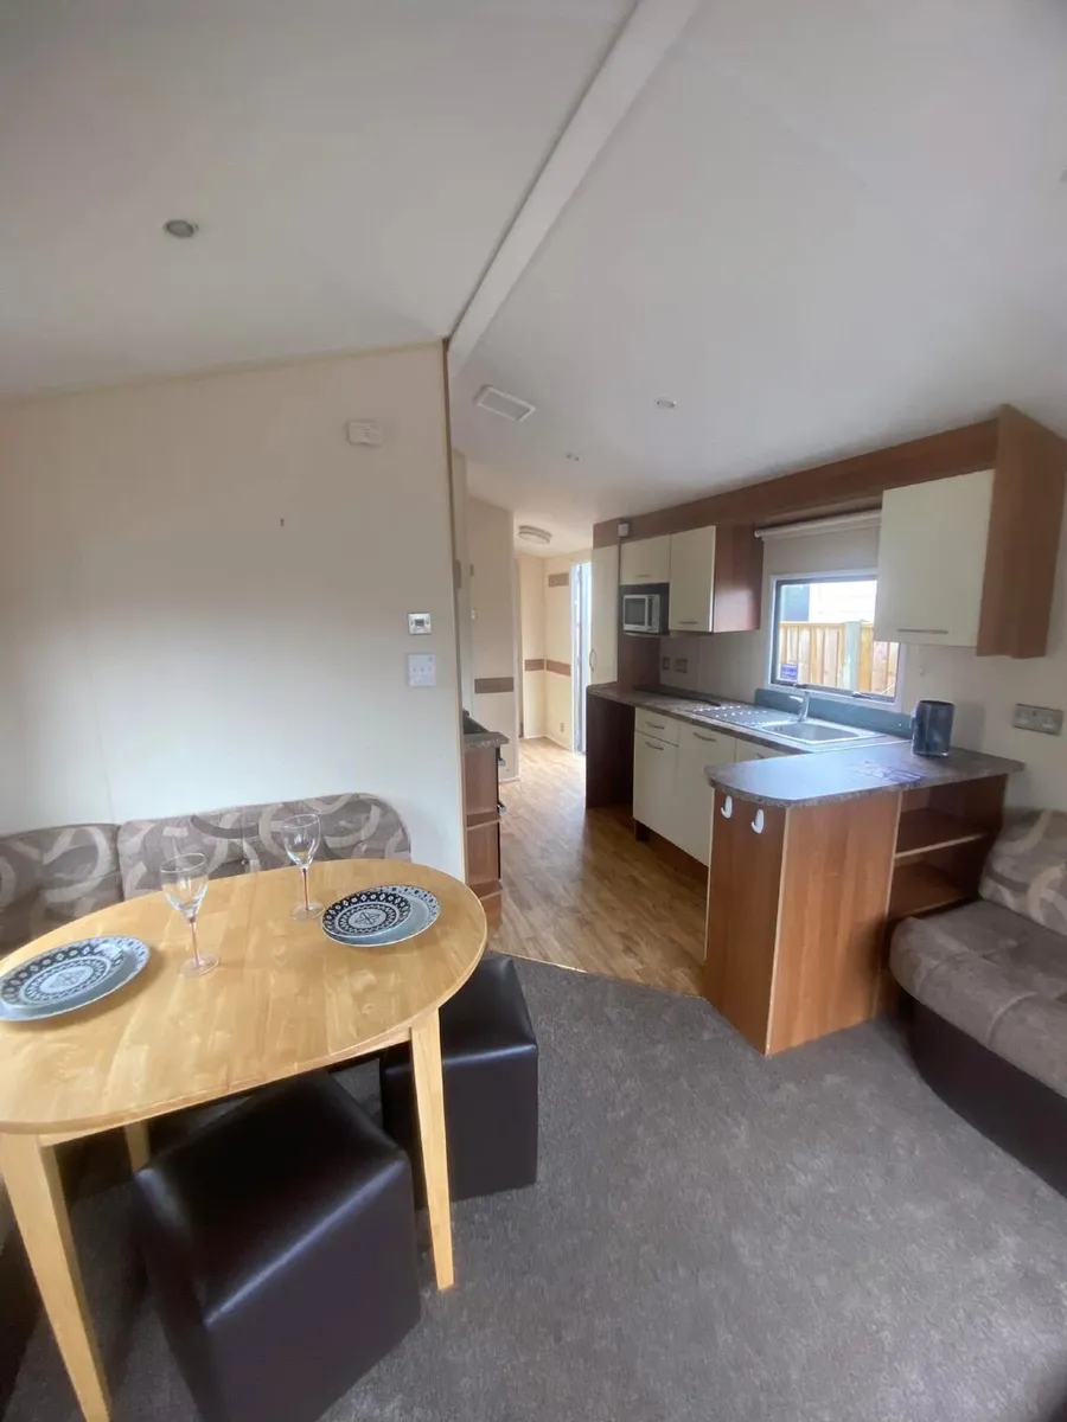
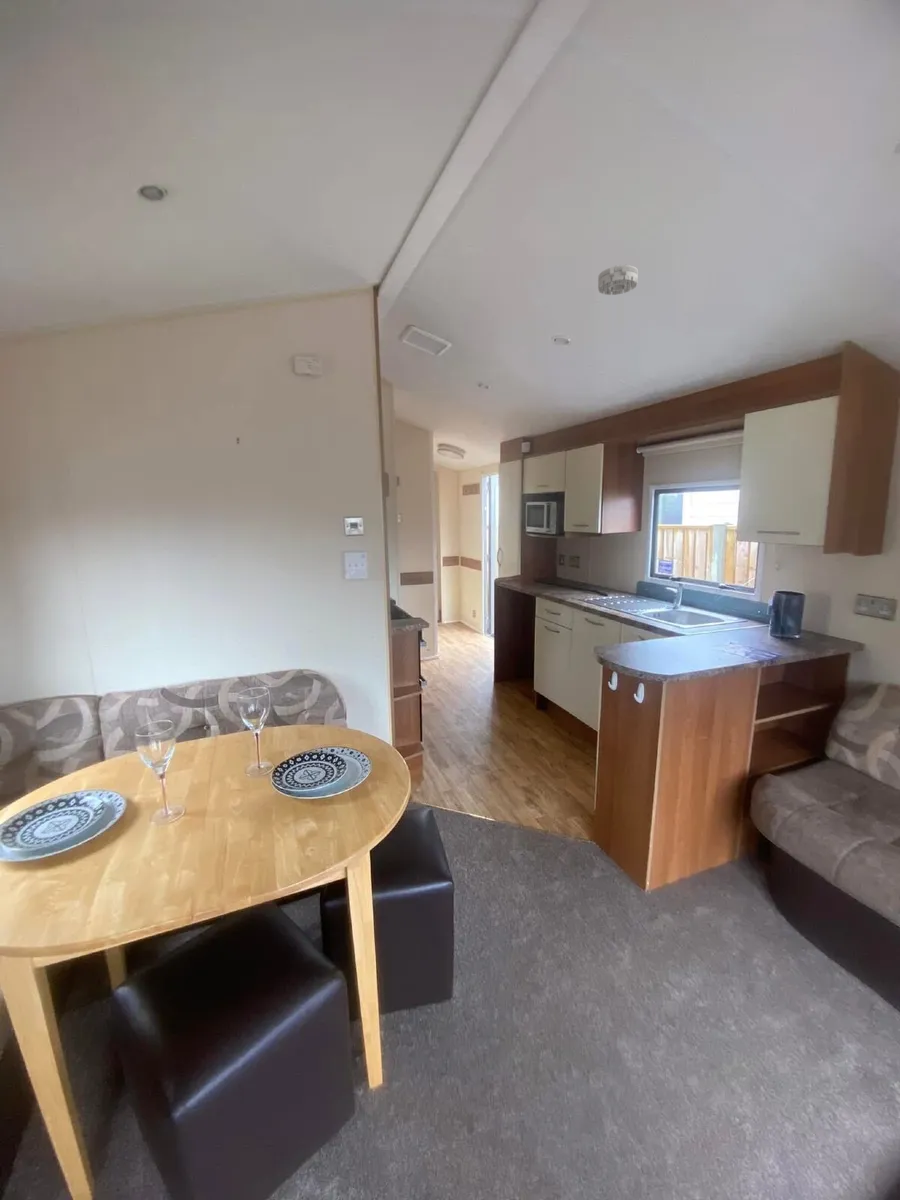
+ smoke detector [597,263,639,296]
